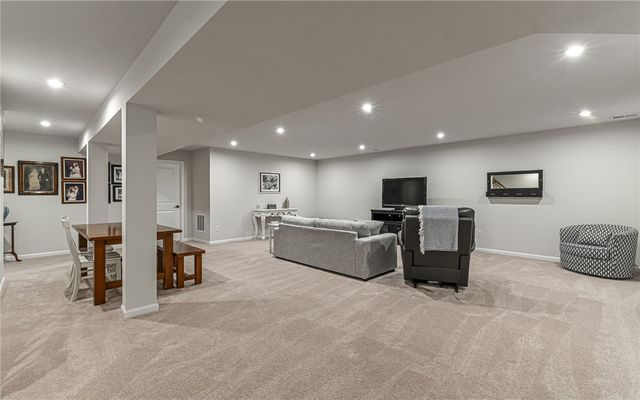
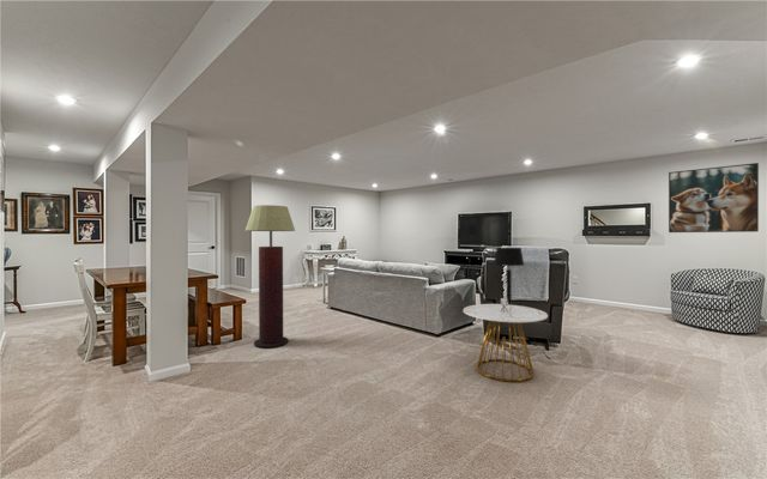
+ table lamp [493,247,525,304]
+ floor lamp [244,204,296,350]
+ side table [463,297,549,383]
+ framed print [668,162,760,234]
